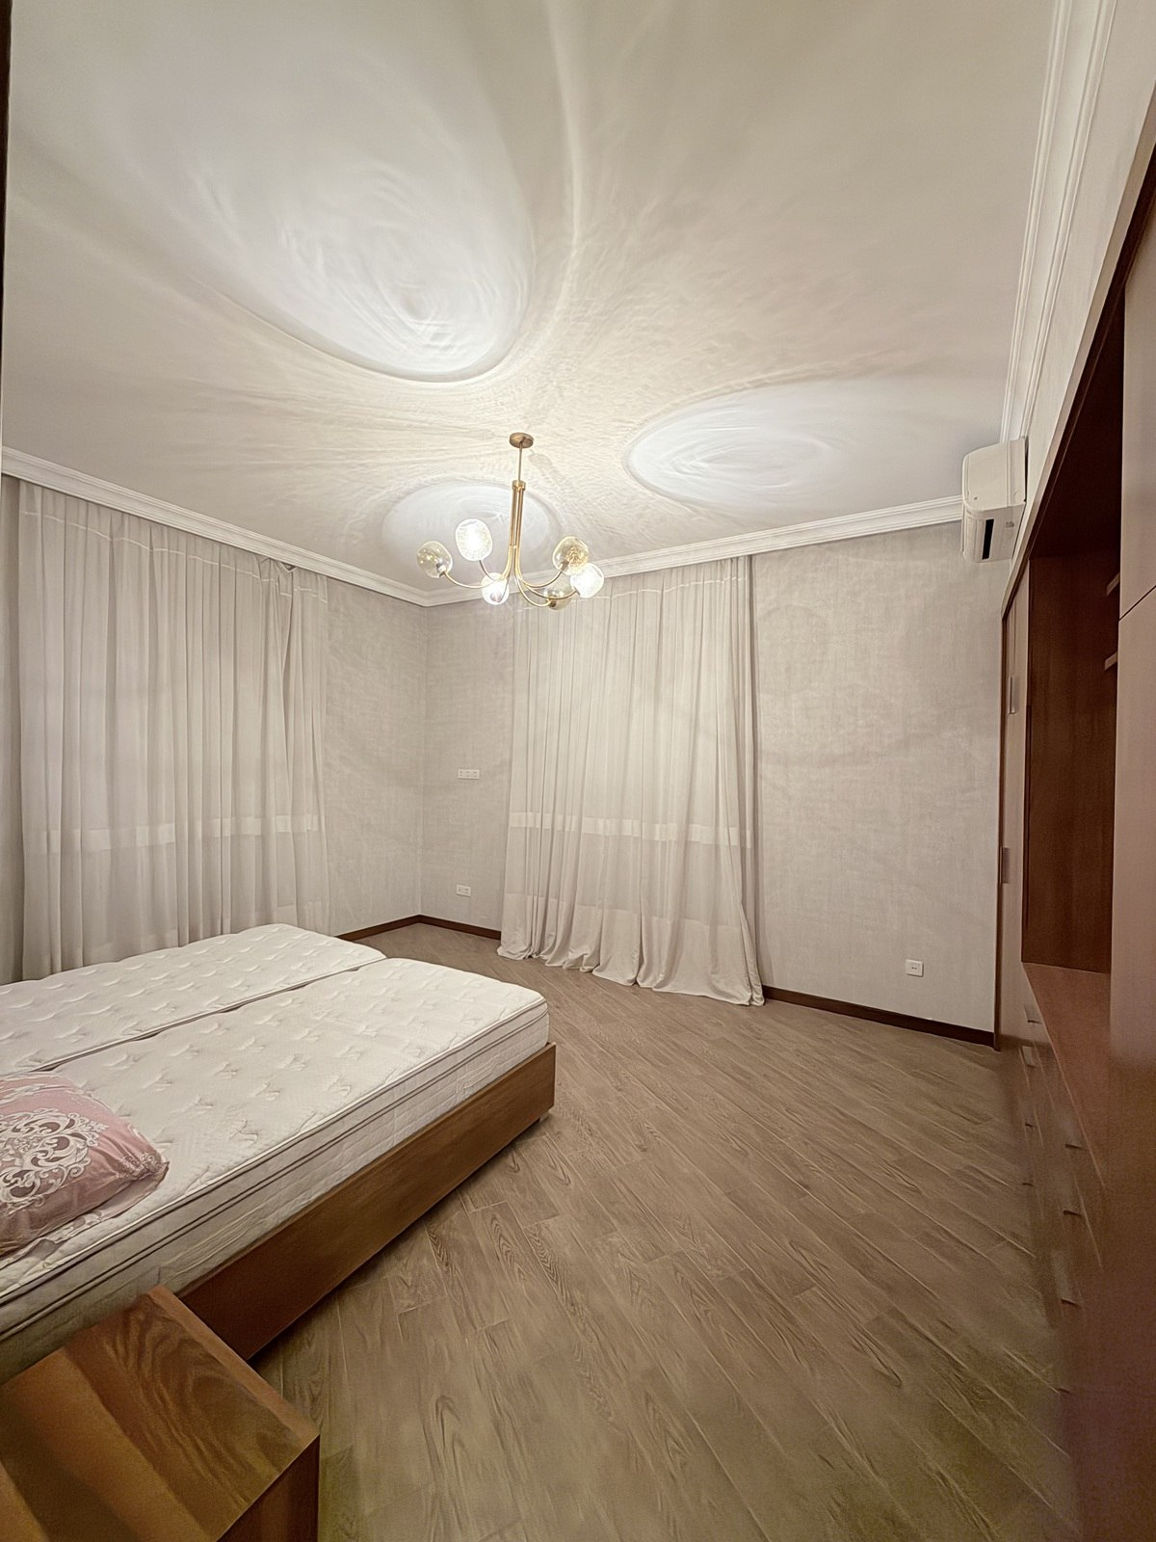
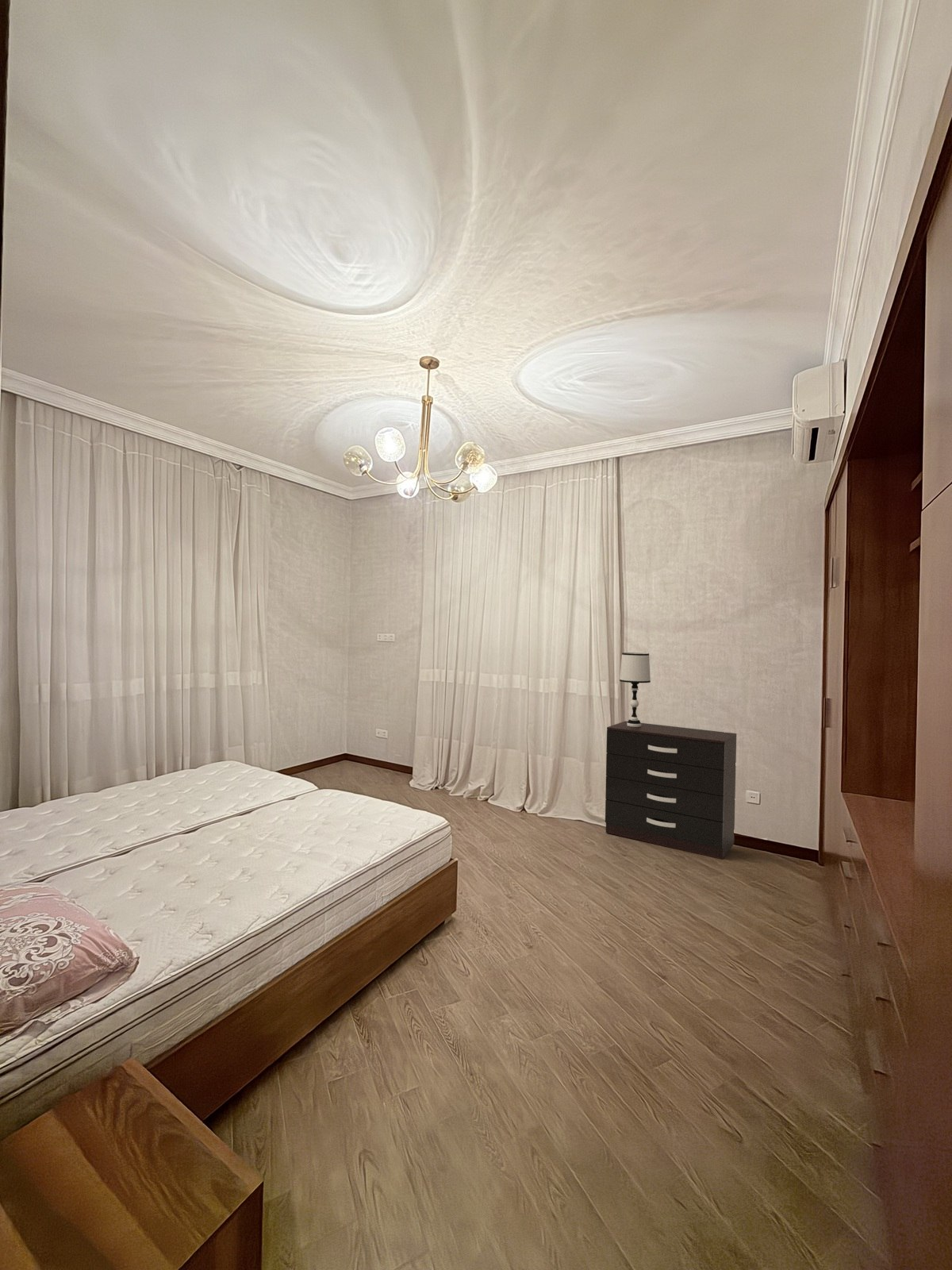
+ table lamp [619,652,651,727]
+ dresser [605,721,737,860]
